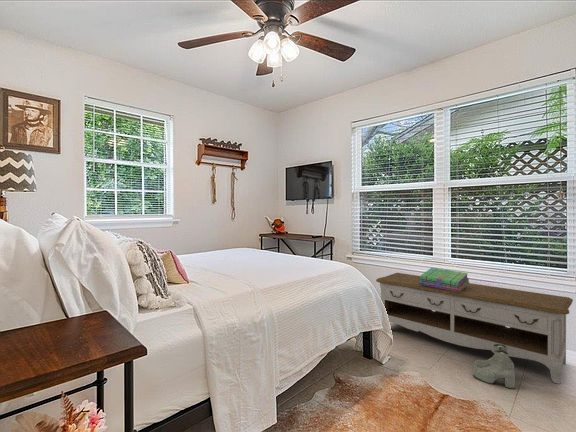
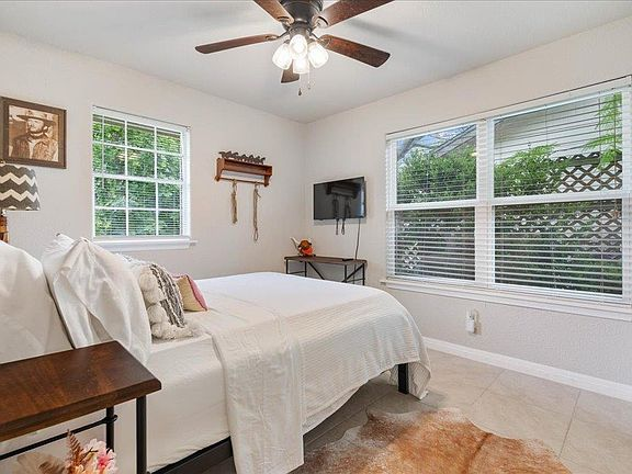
- stack of books [419,267,470,293]
- storage bench [375,272,574,385]
- boots [472,344,516,390]
